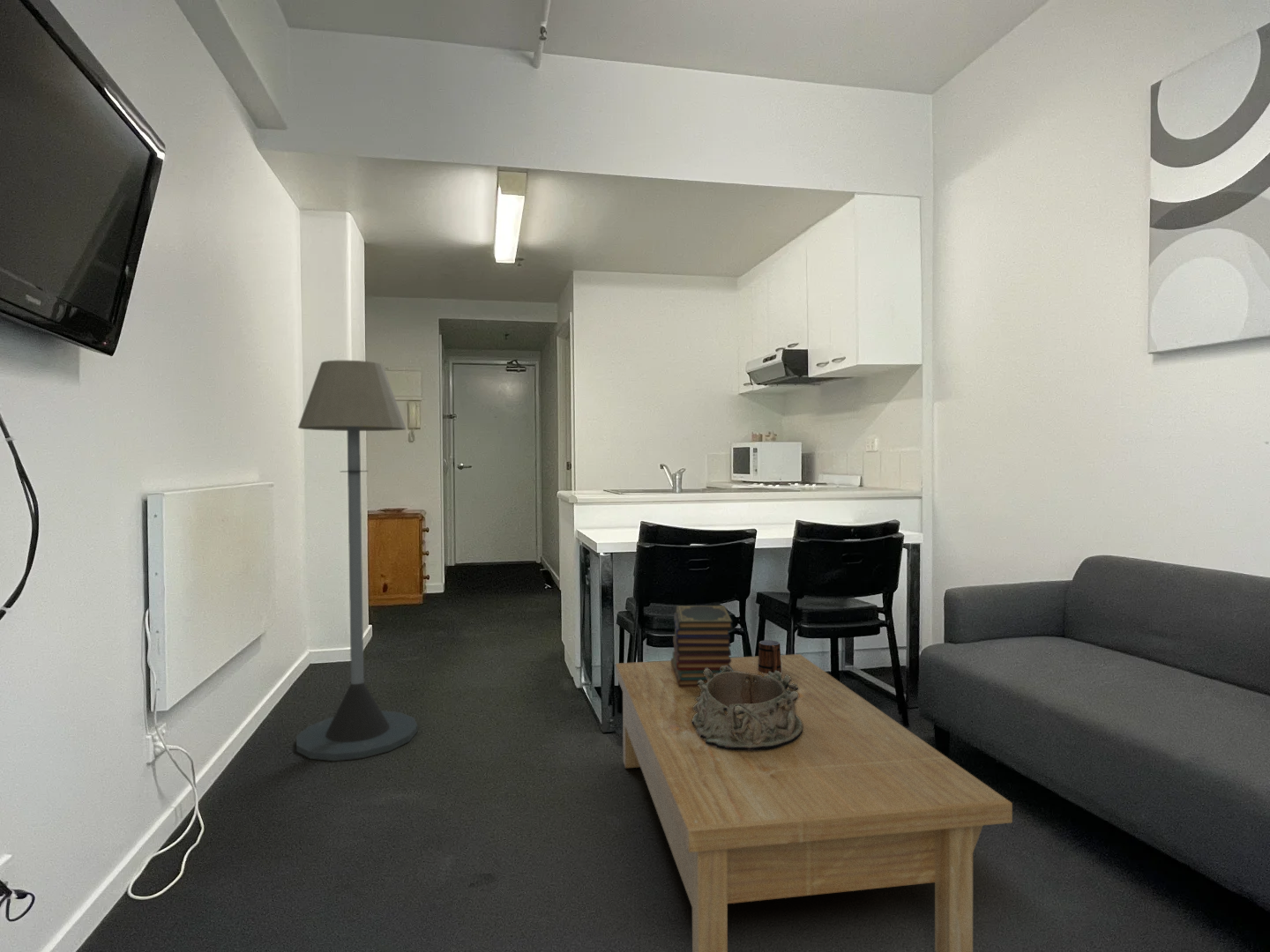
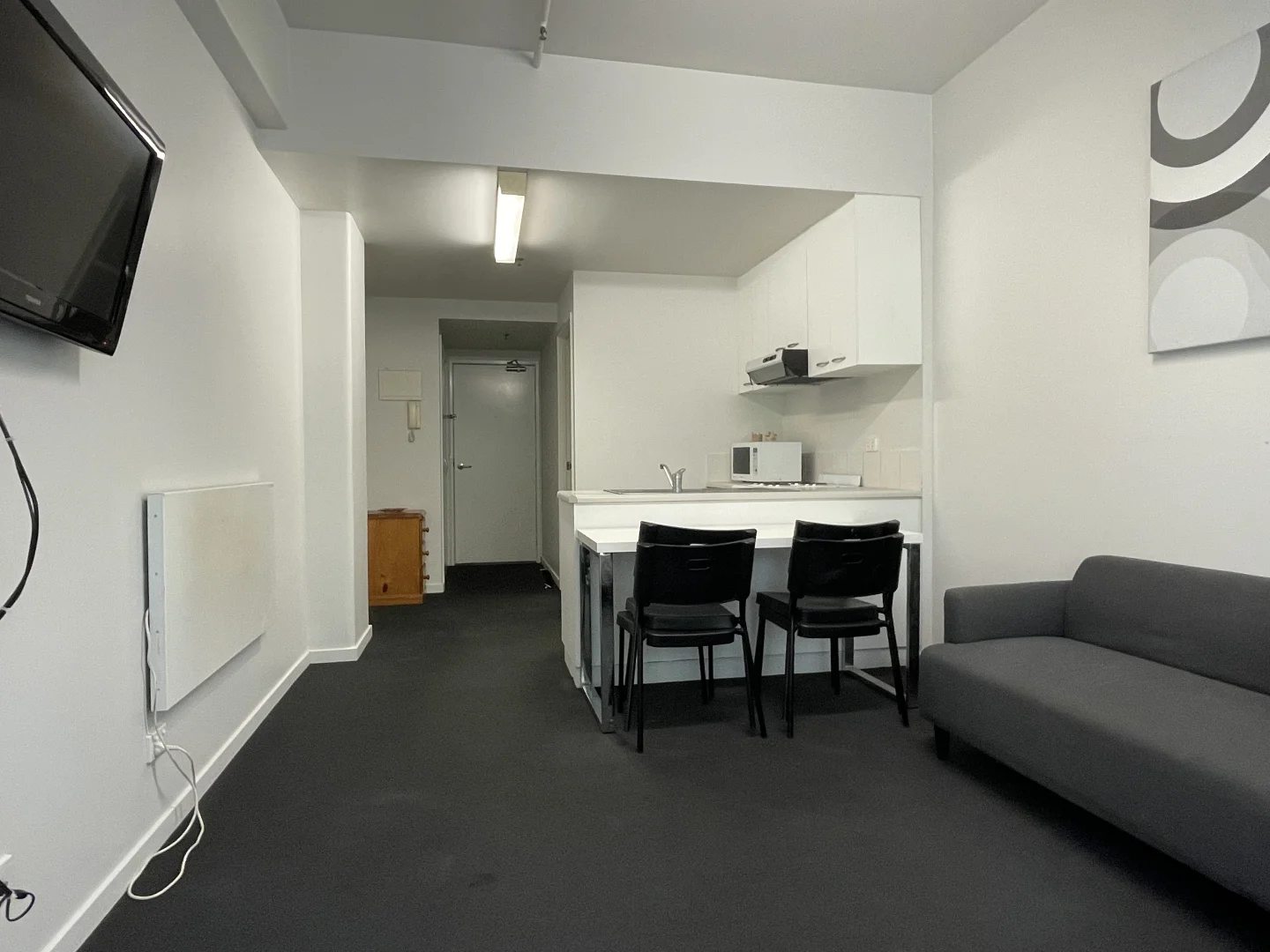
- coffee table [615,653,1013,952]
- floor lamp [295,360,418,762]
- book stack [670,605,734,688]
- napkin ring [691,666,803,751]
- mug [758,639,781,673]
